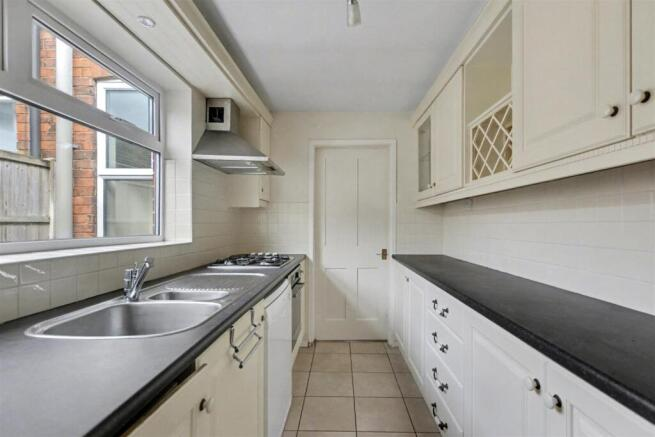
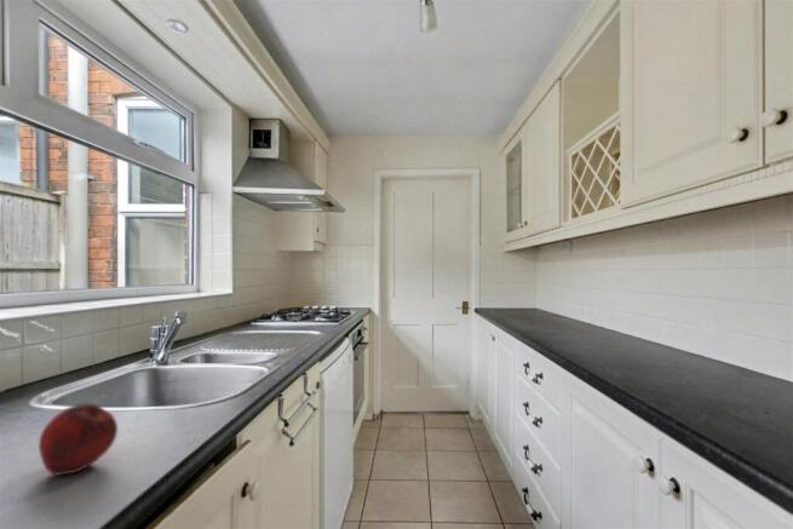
+ apple [38,403,119,477]
